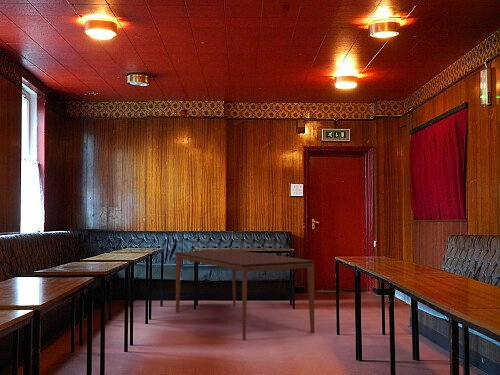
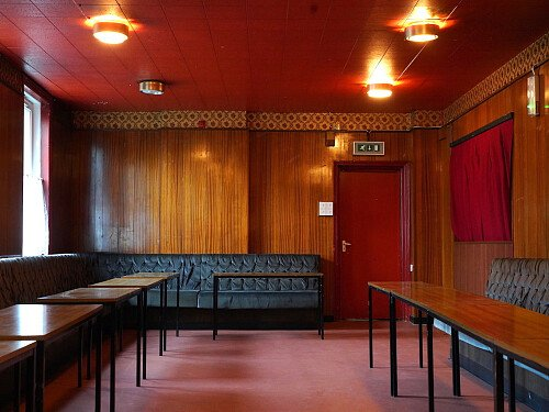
- dining table [175,249,315,342]
